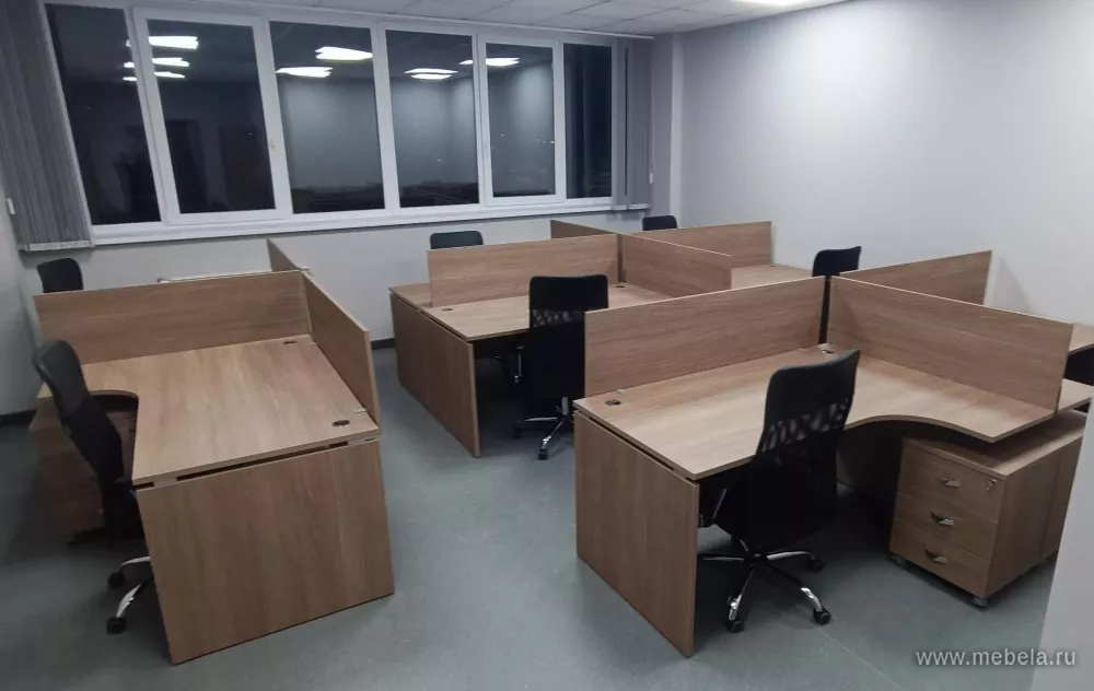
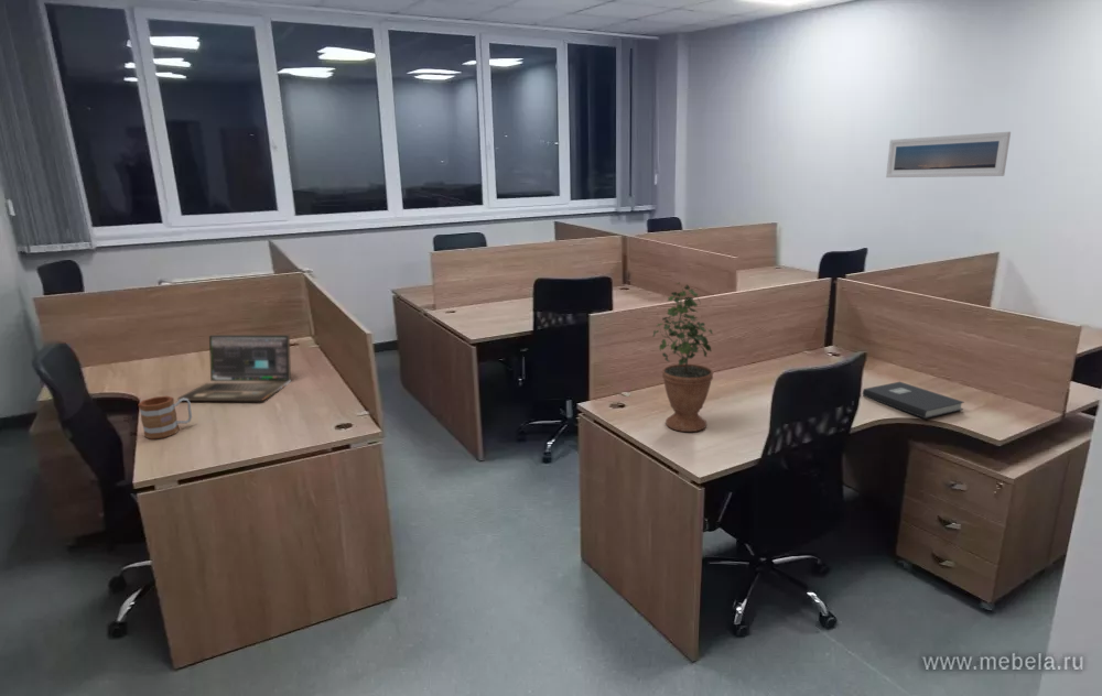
+ potted plant [651,282,714,433]
+ laptop [176,334,292,402]
+ book [862,381,965,420]
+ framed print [885,131,1012,178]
+ mug [137,395,193,439]
